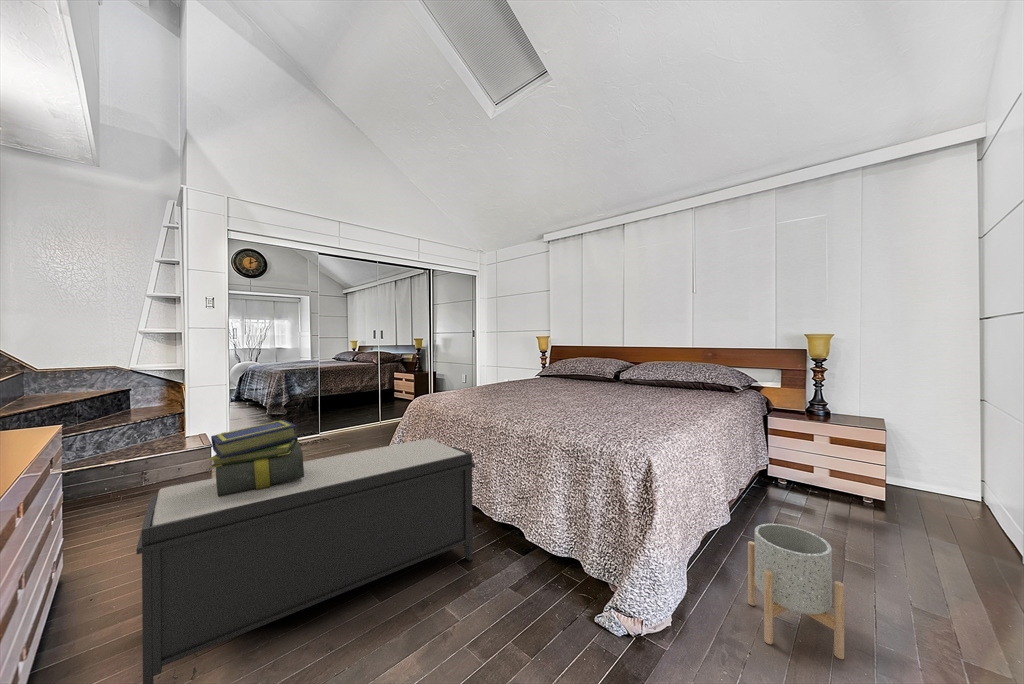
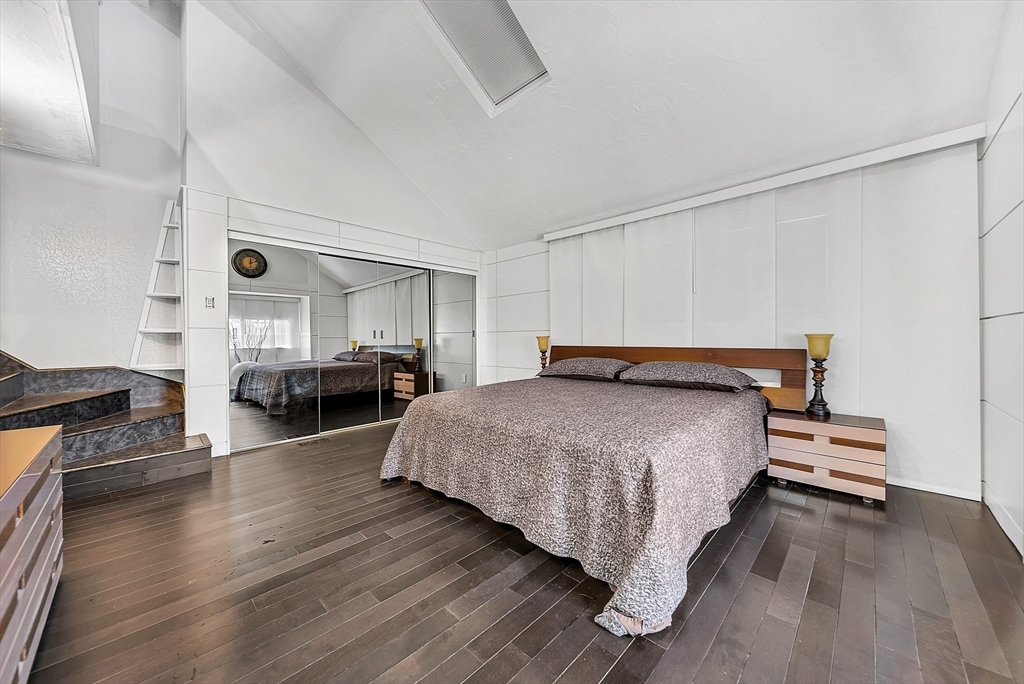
- planter [747,523,845,660]
- stack of books [208,419,304,496]
- bench [135,438,476,684]
